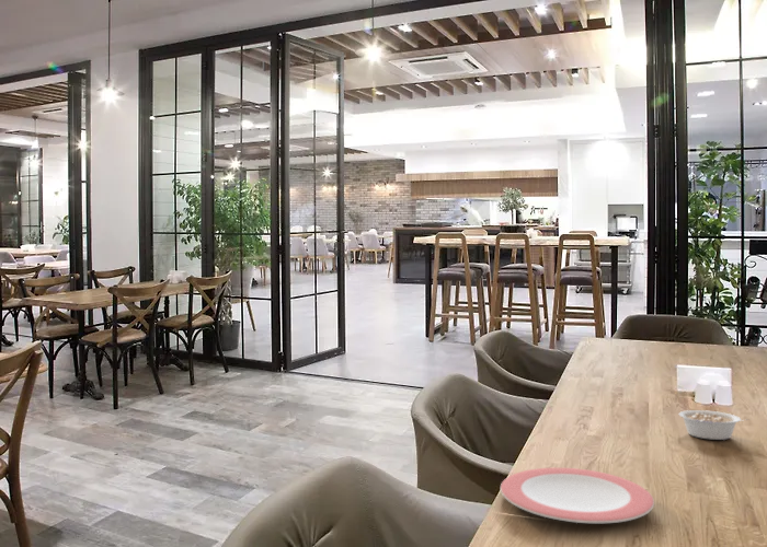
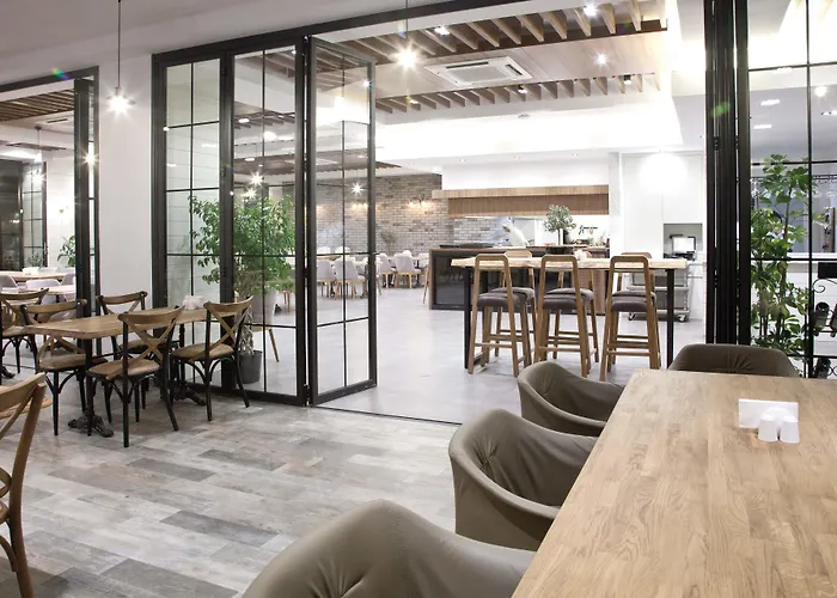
- plate [500,467,655,524]
- legume [678,409,751,441]
